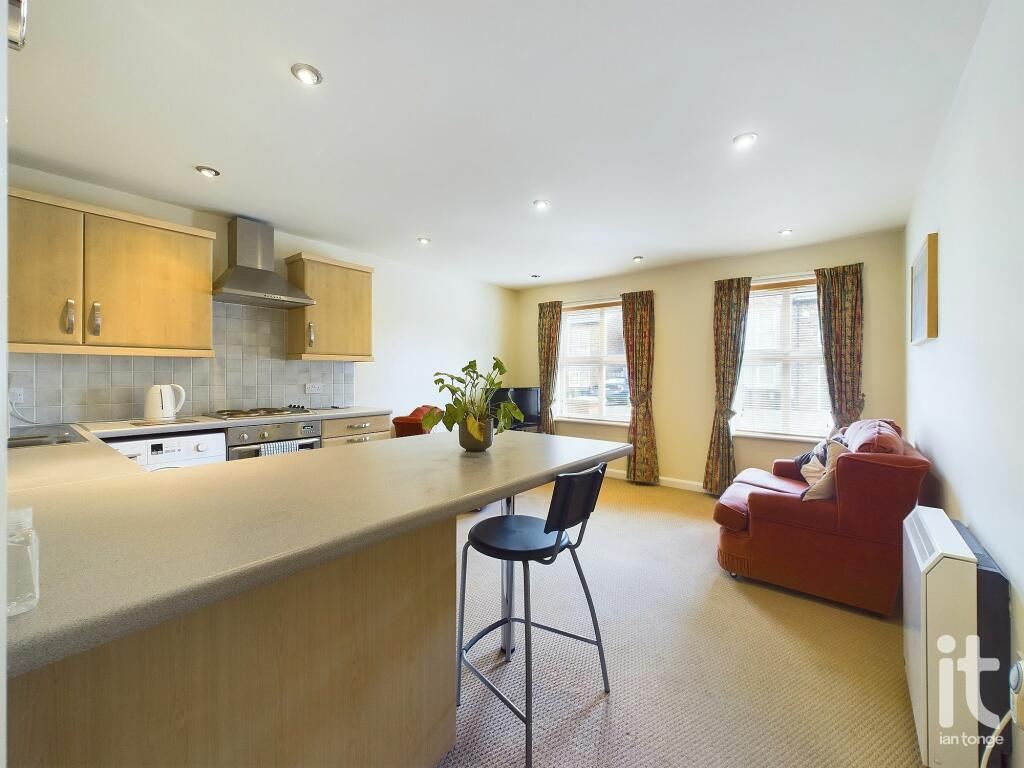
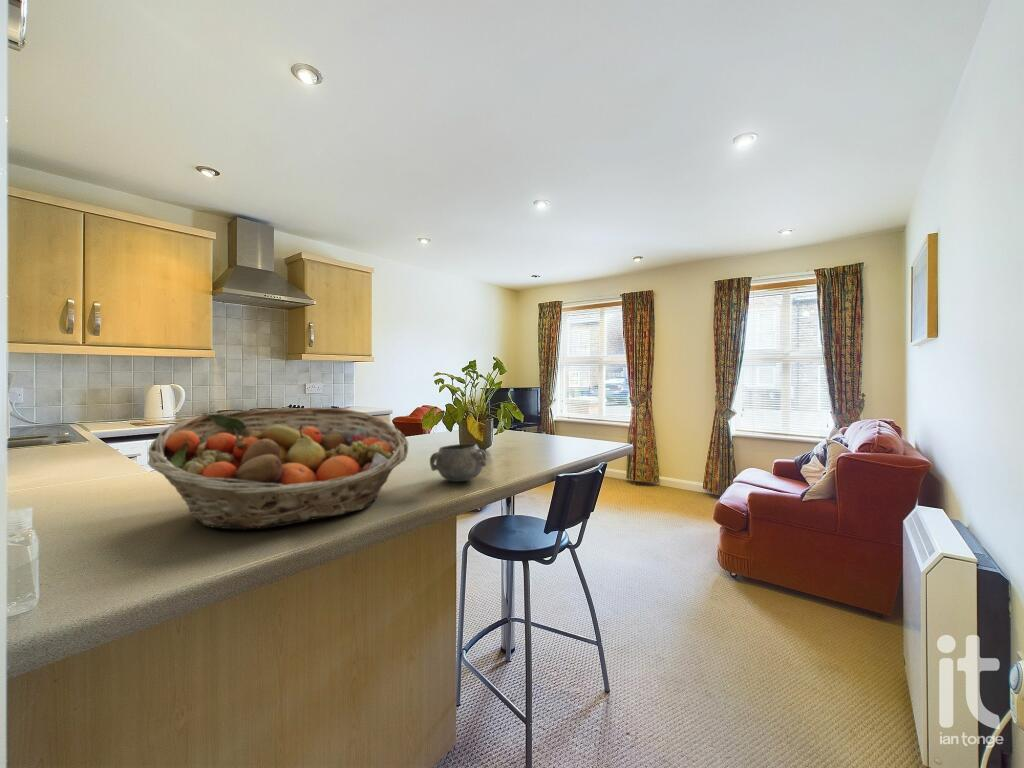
+ fruit basket [147,406,409,530]
+ decorative bowl [429,442,487,483]
